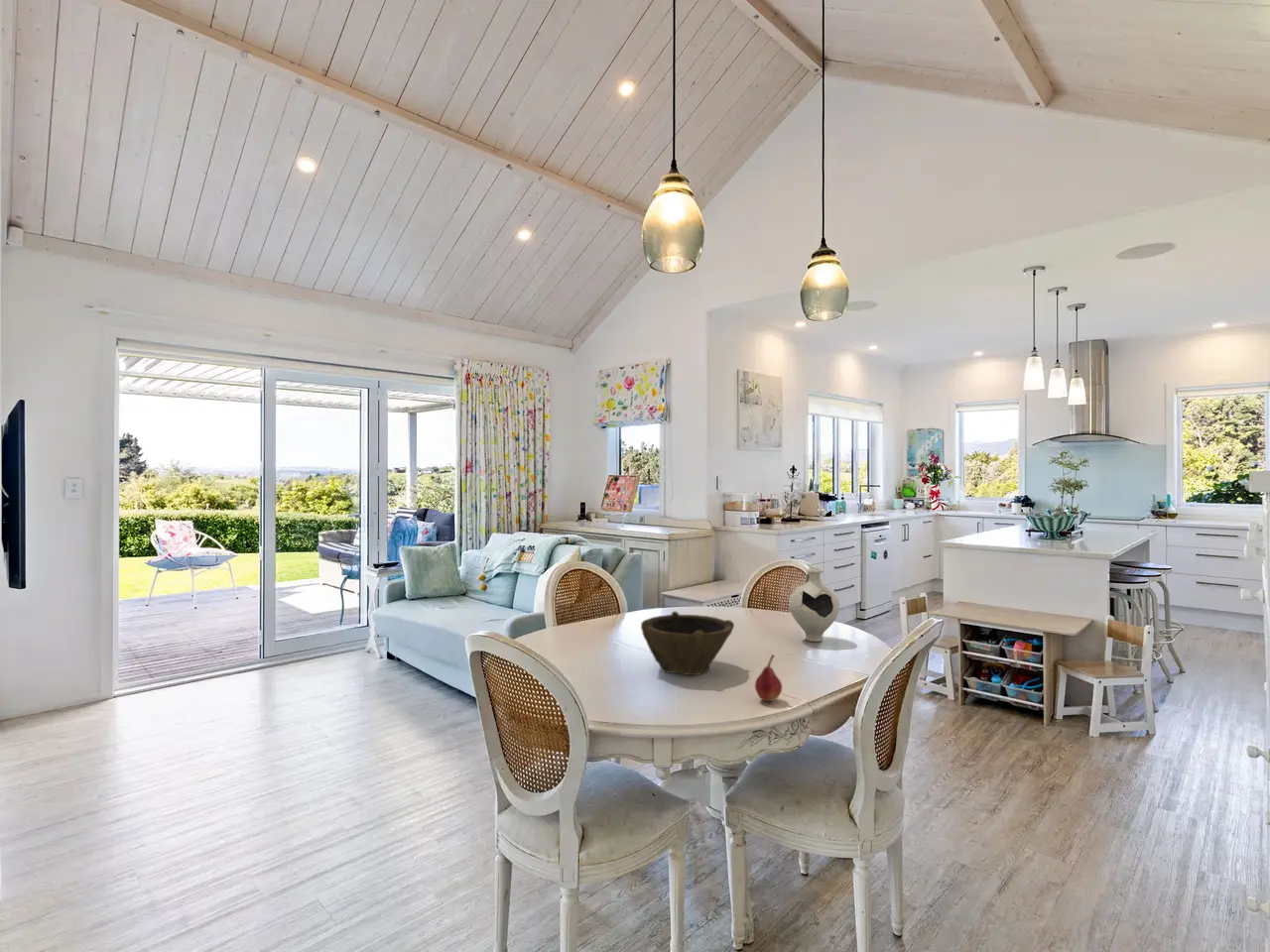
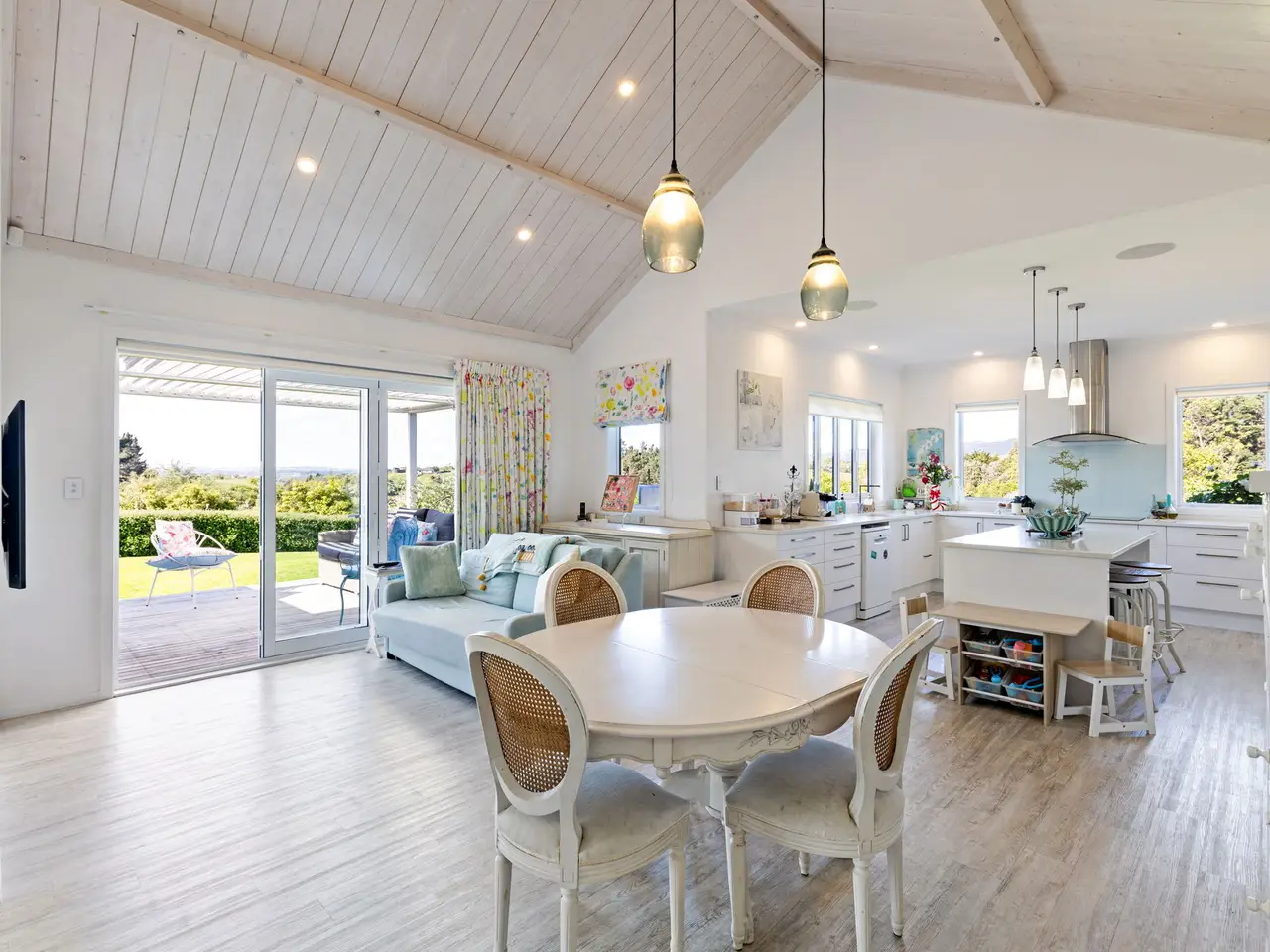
- fruit [754,654,783,702]
- bowl [640,610,735,676]
- decorative vase [788,567,840,643]
